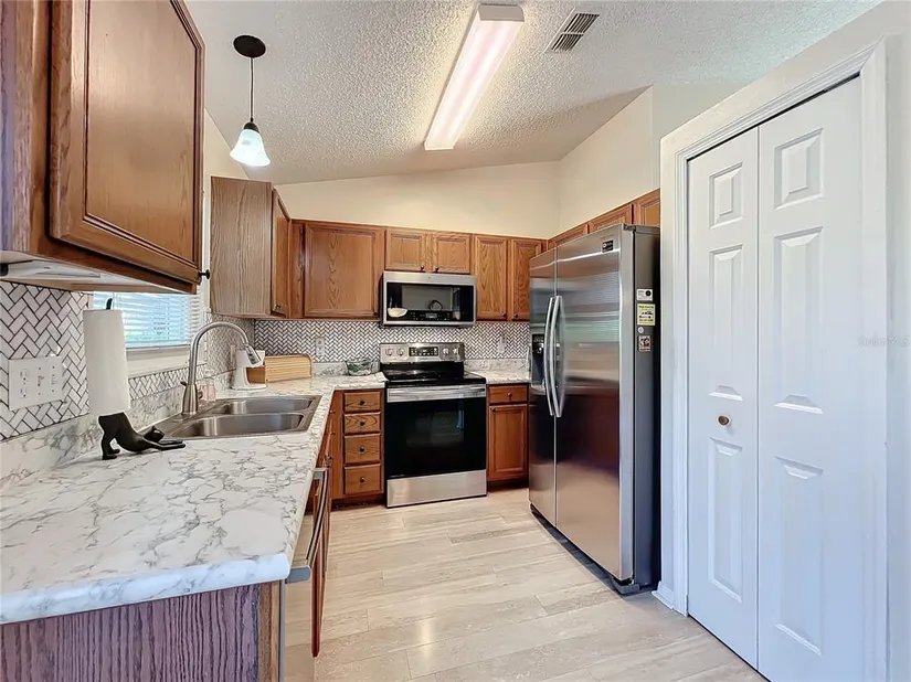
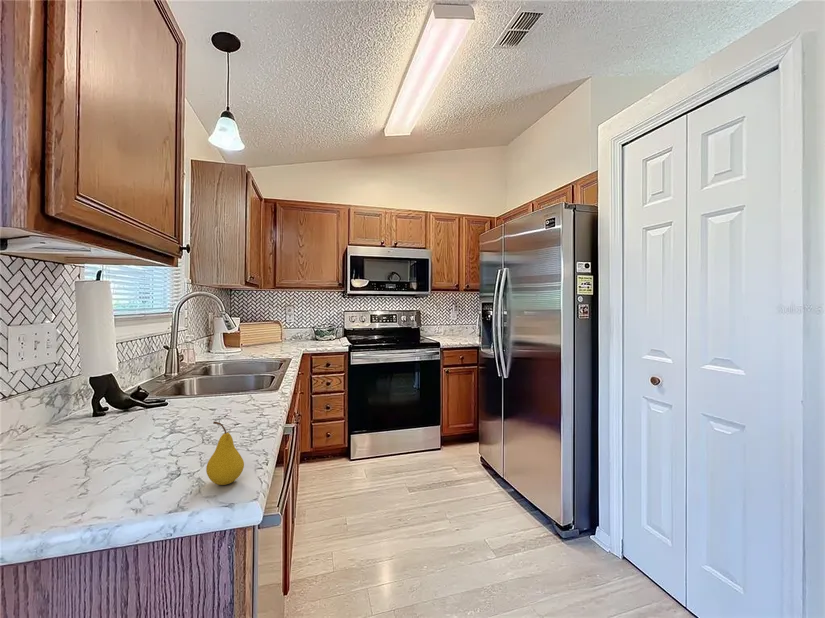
+ fruit [205,421,245,486]
